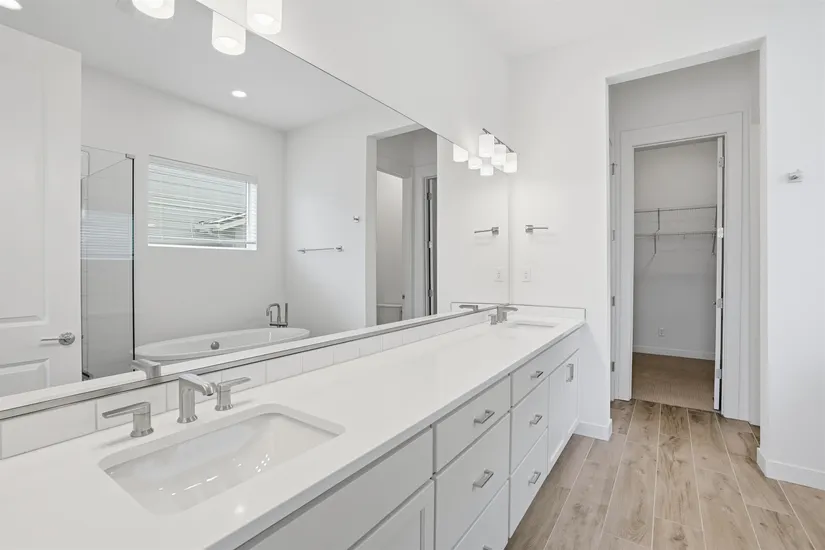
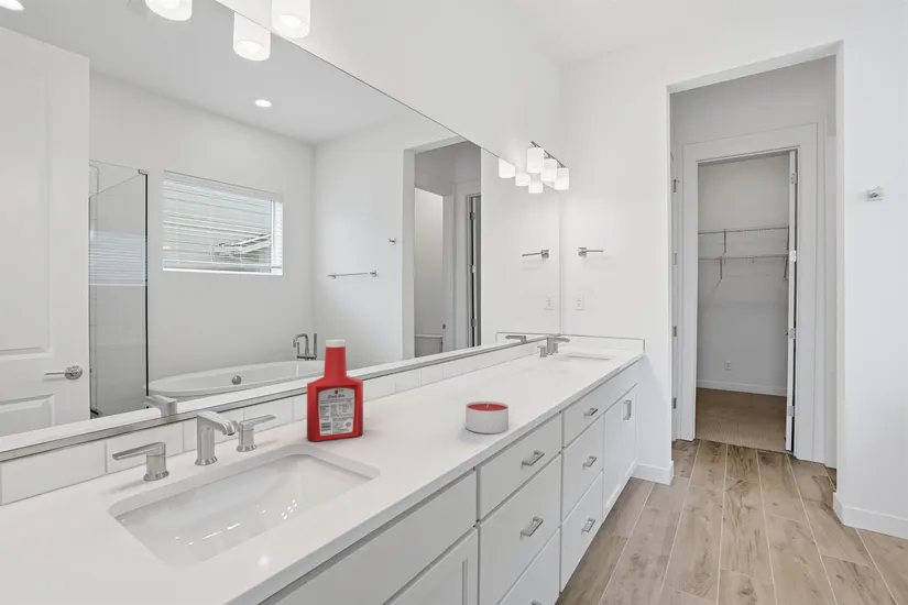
+ soap bottle [306,339,364,442]
+ candle [464,400,510,435]
